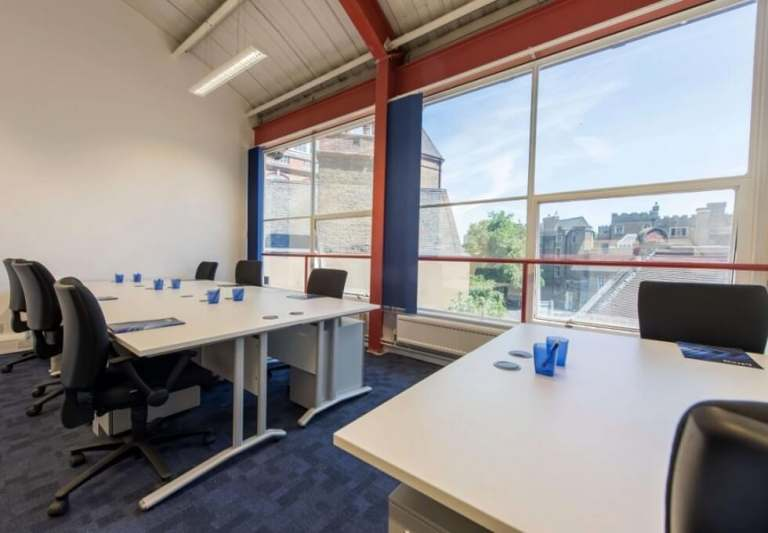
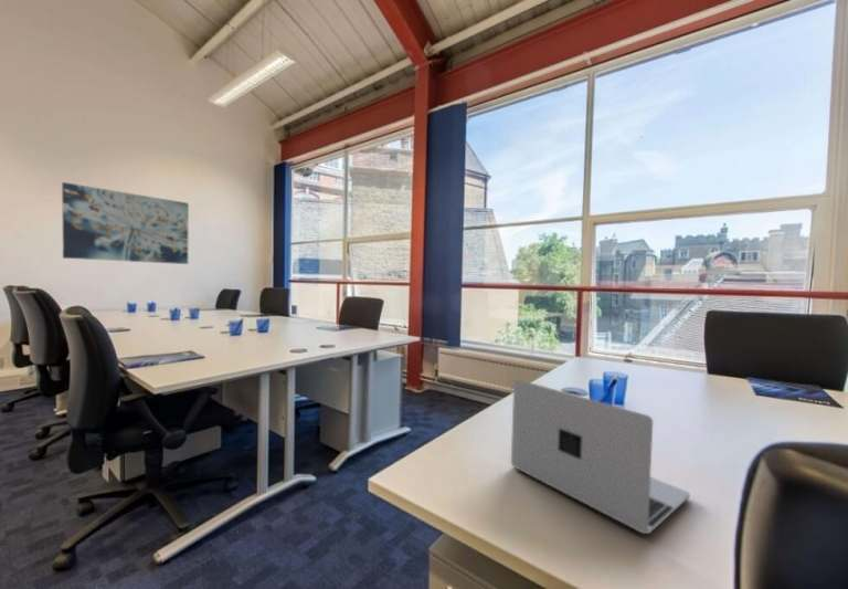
+ wall art [61,181,190,265]
+ laptop [510,378,691,535]
